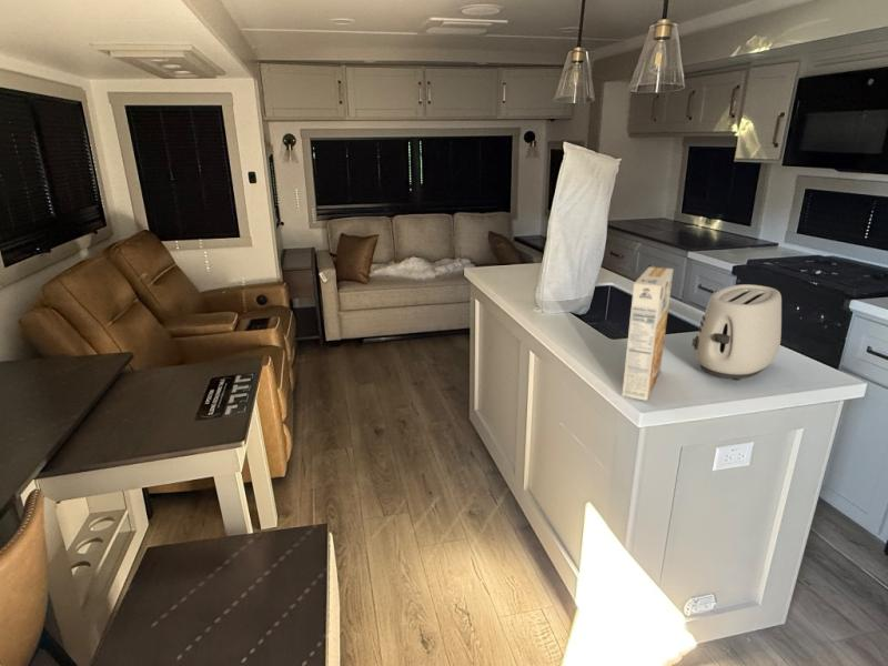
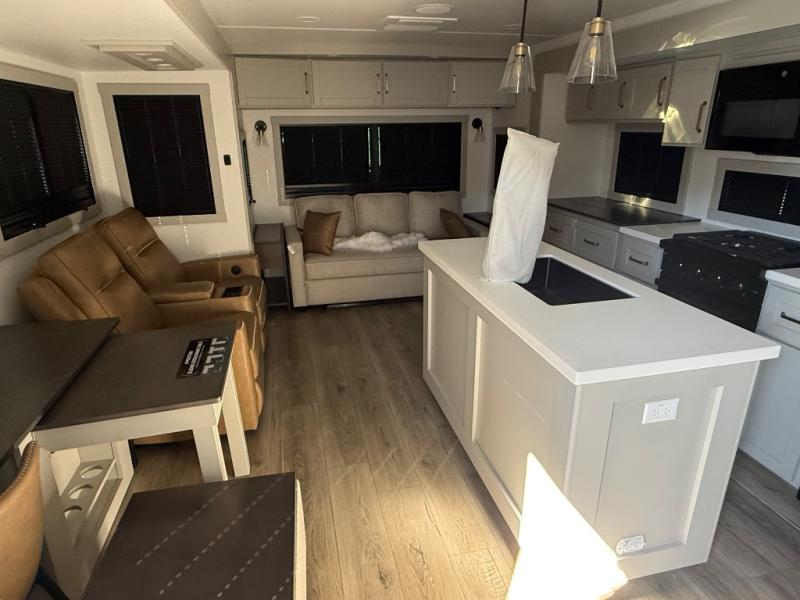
- toaster [690,283,783,382]
- cereal box [620,265,675,402]
